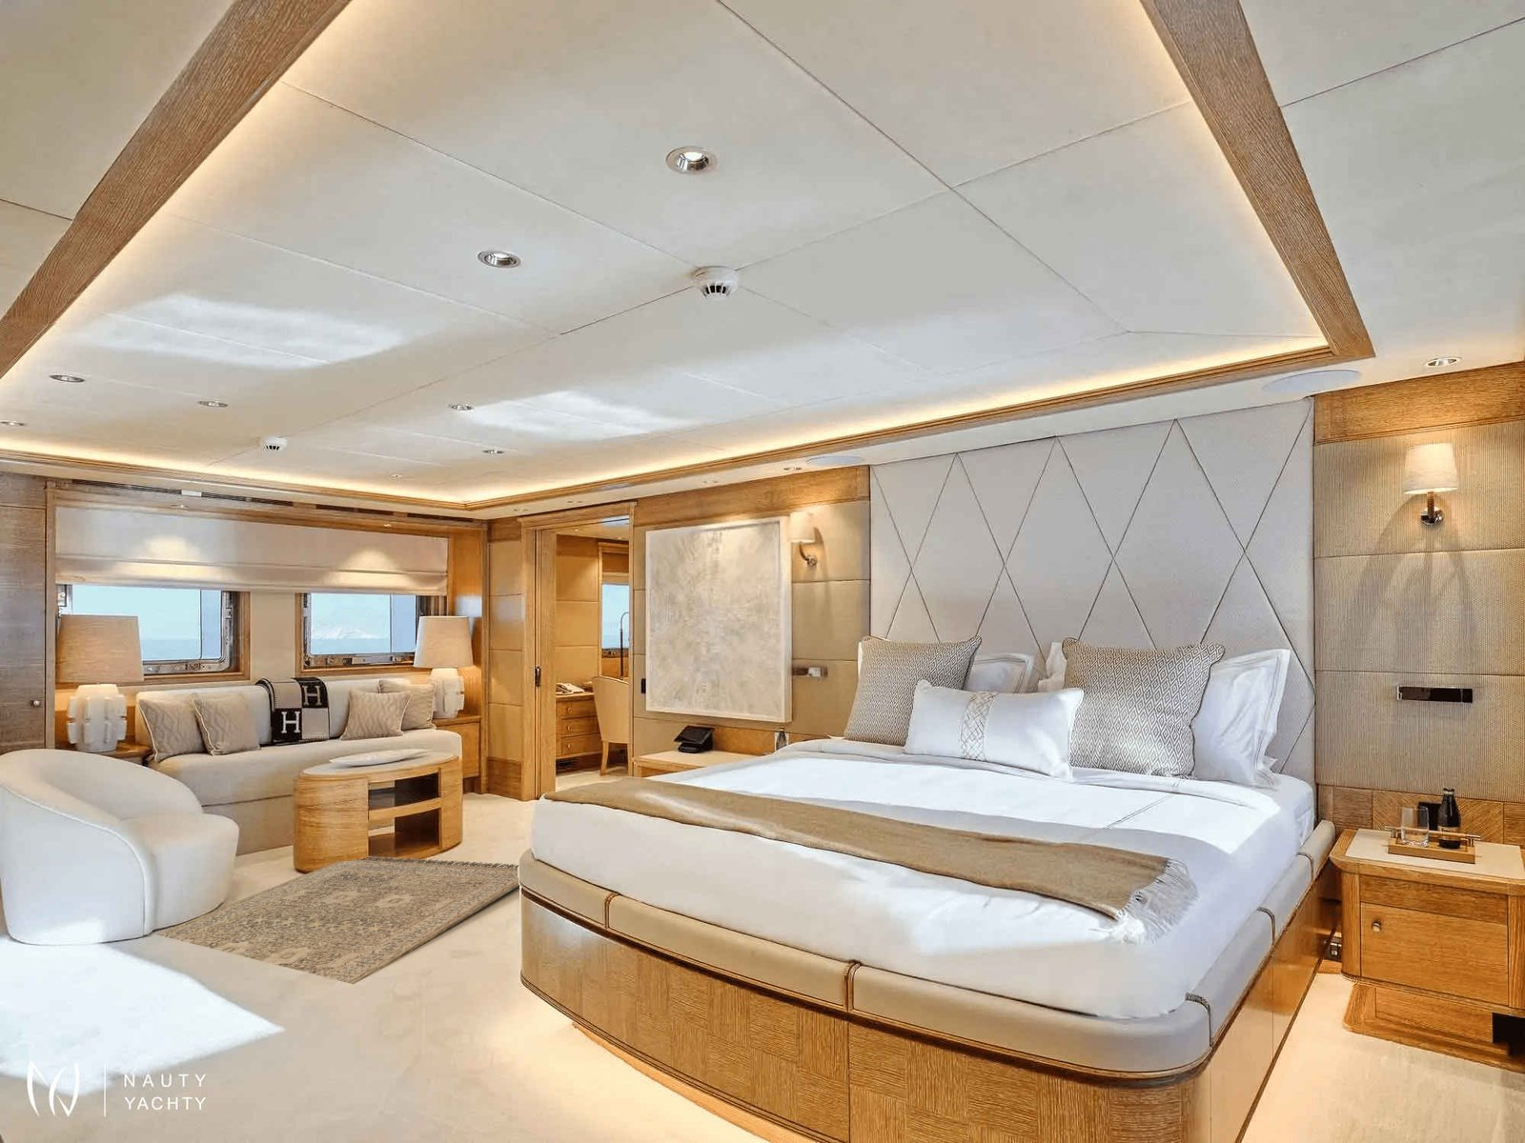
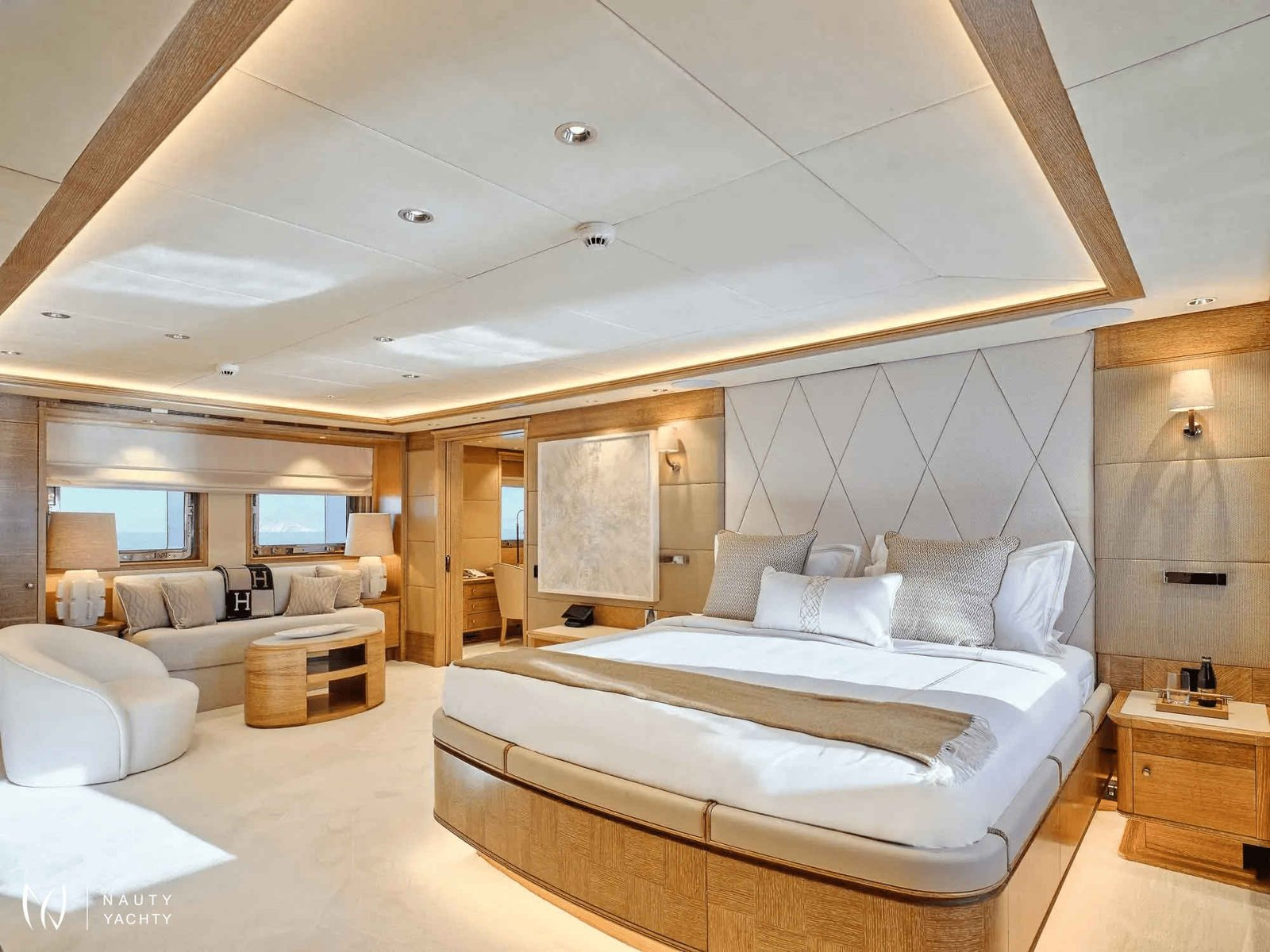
- rug [156,855,520,985]
